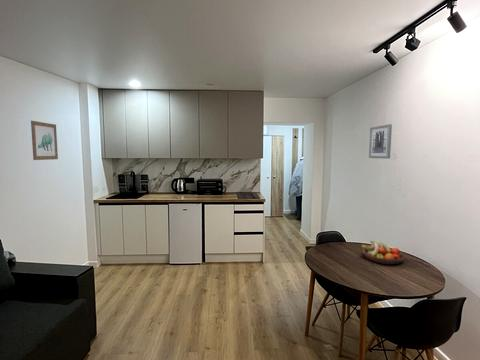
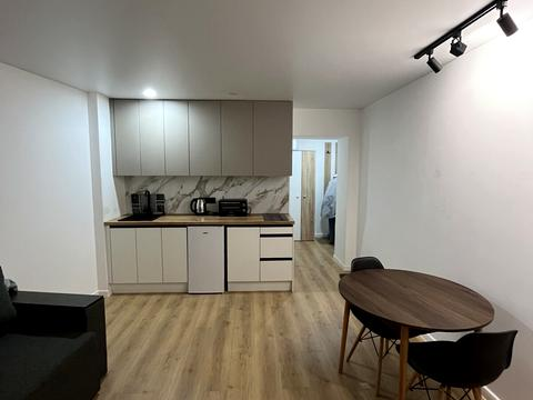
- wall art [368,123,393,160]
- wall art [30,120,59,161]
- fruit bowl [360,240,405,265]
